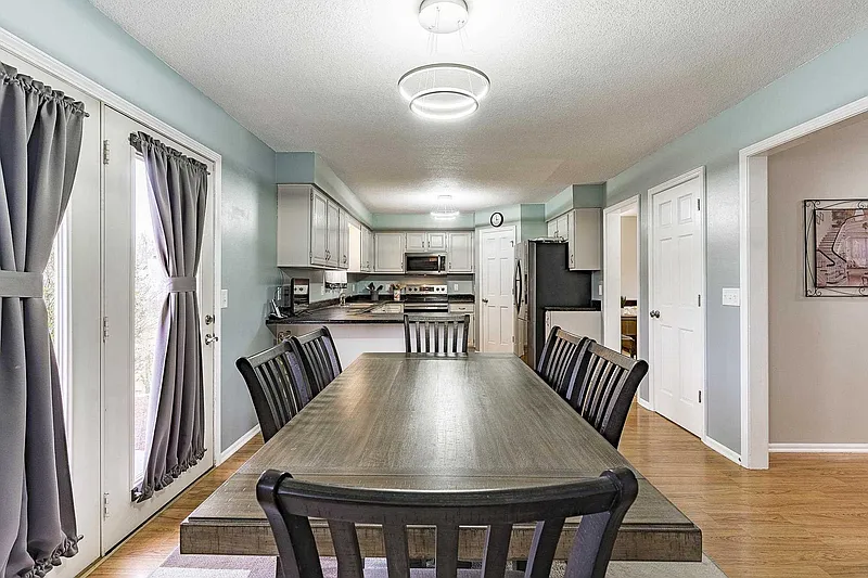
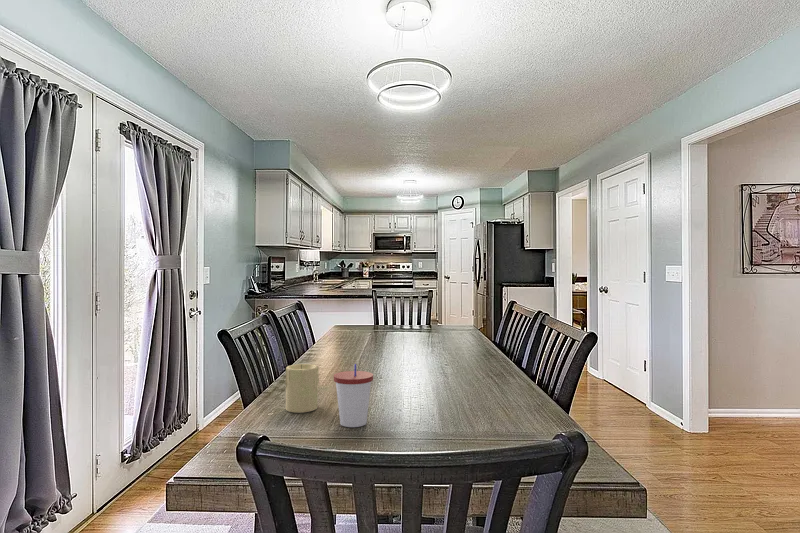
+ cup [333,363,374,428]
+ candle [284,363,320,414]
